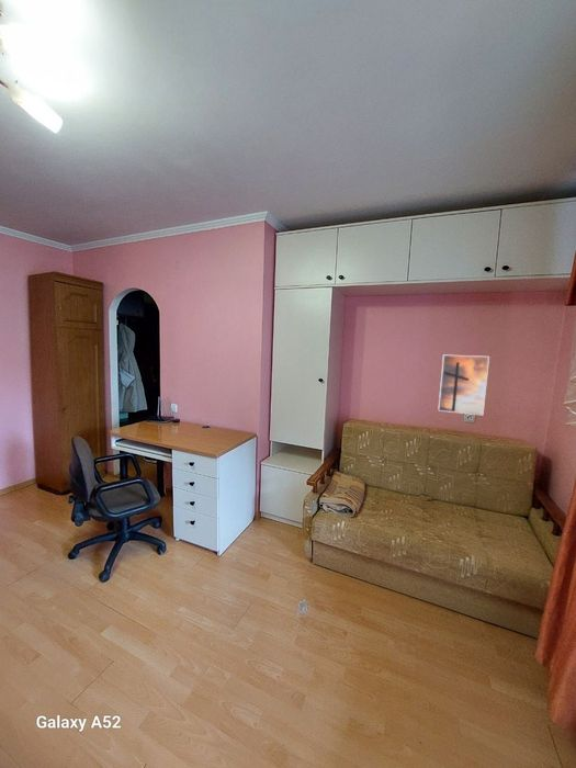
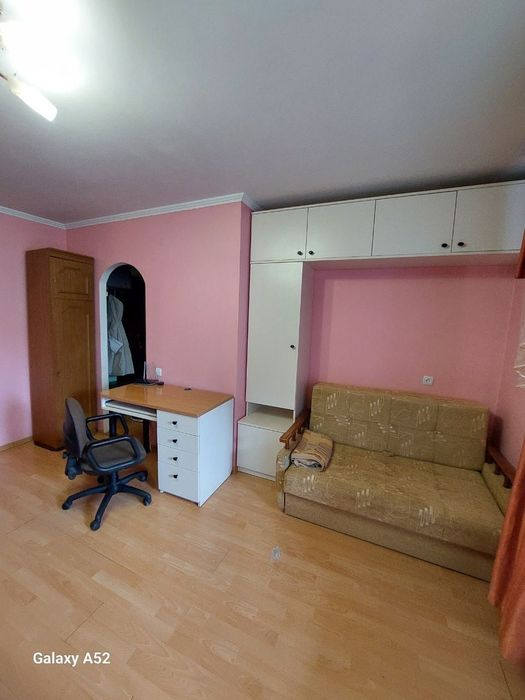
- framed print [437,354,490,416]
